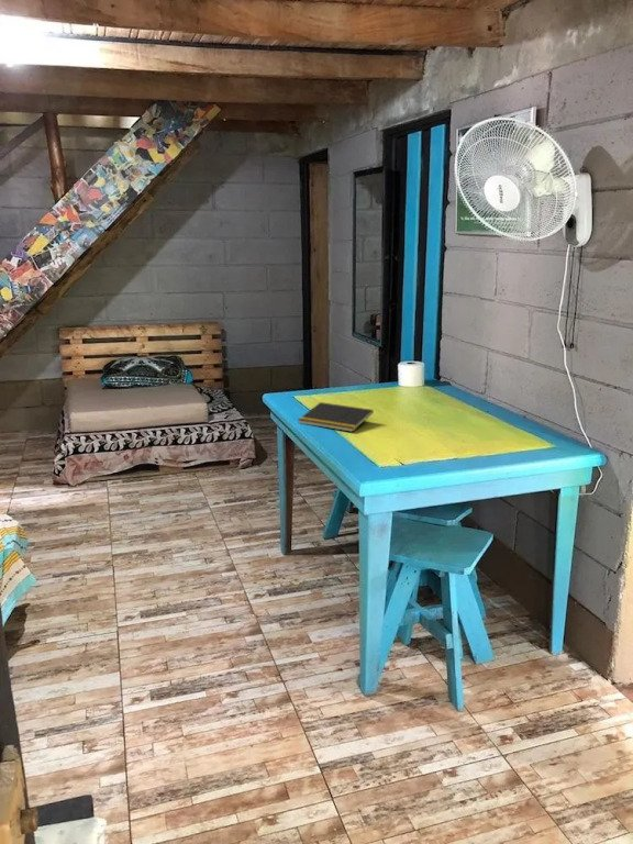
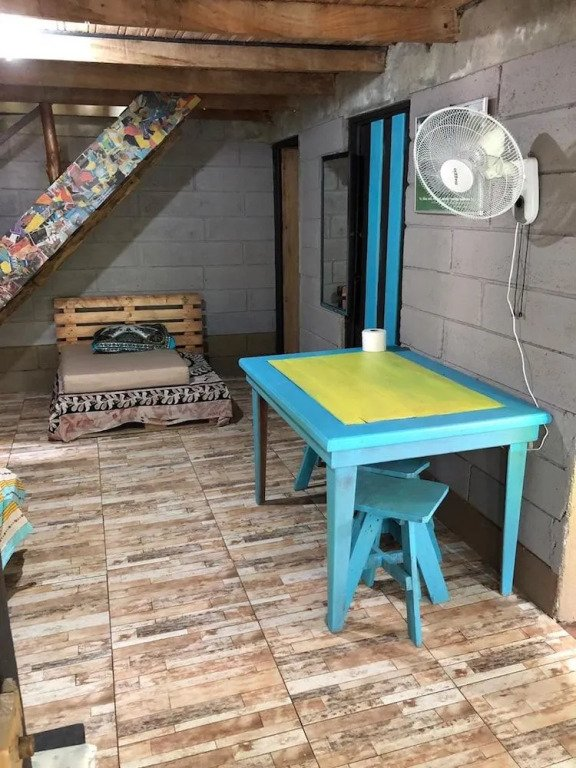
- notepad [298,401,375,433]
